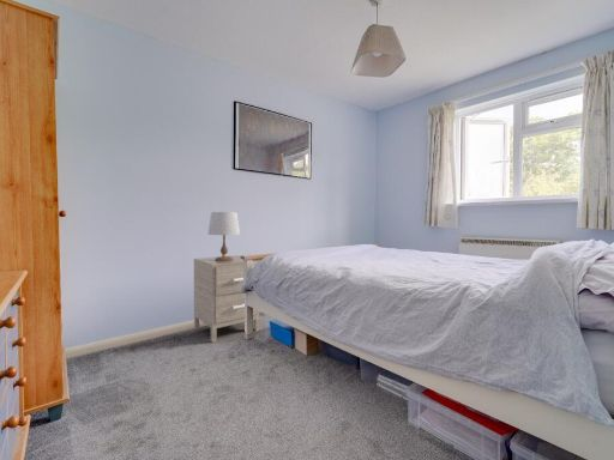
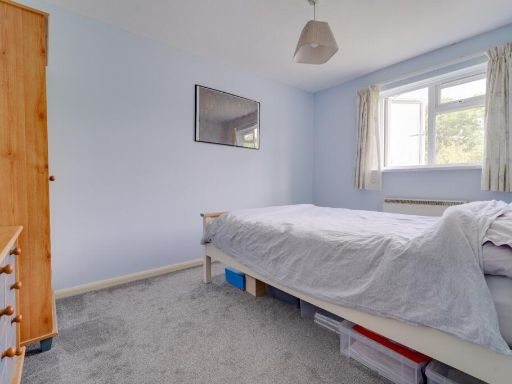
- nightstand [193,254,260,344]
- table lamp [206,211,241,261]
